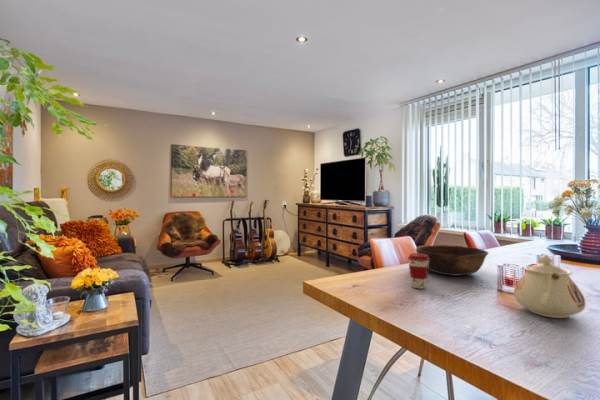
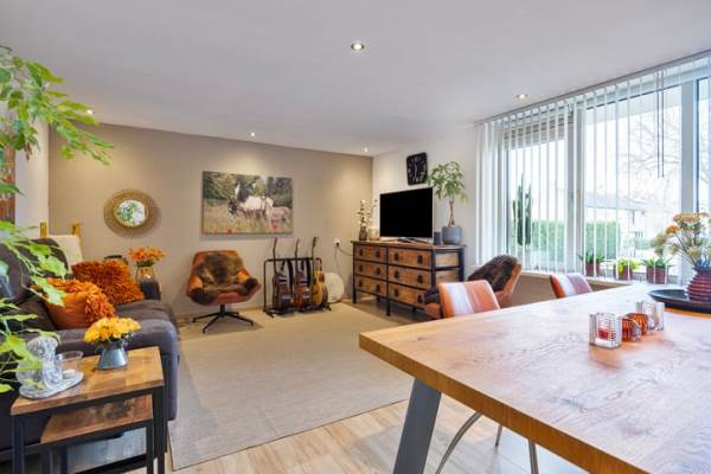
- coffee cup [407,252,429,290]
- teapot [513,254,586,319]
- bowl [415,244,489,276]
